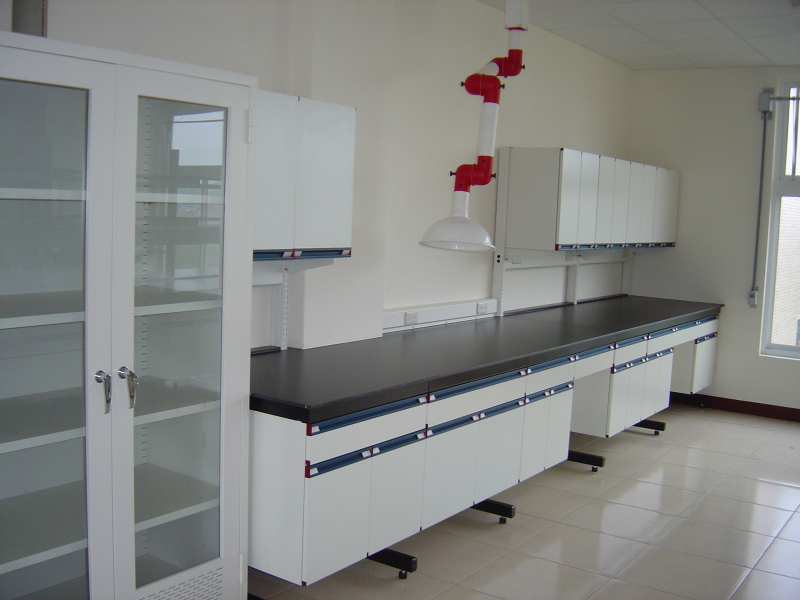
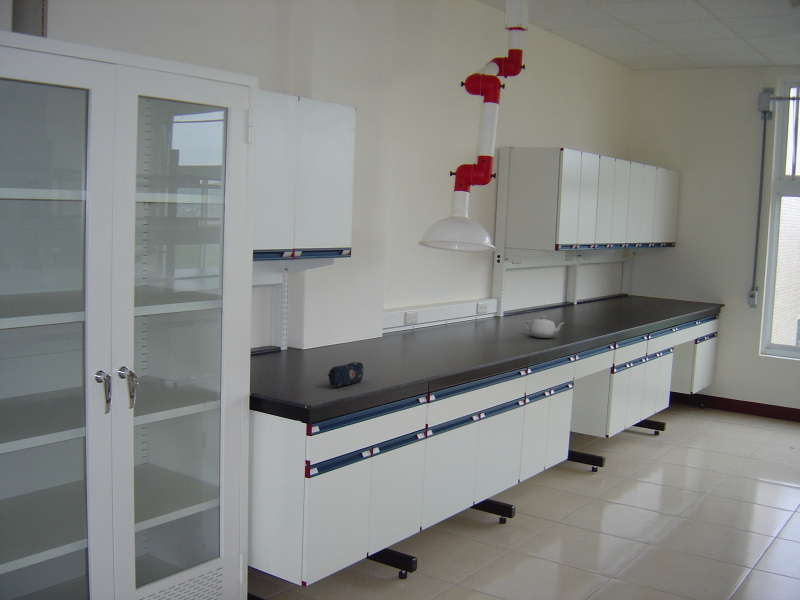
+ pencil case [327,361,365,388]
+ teapot [523,315,565,339]
